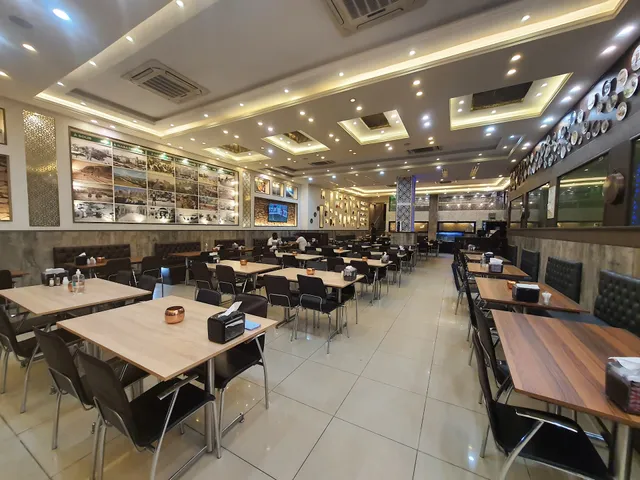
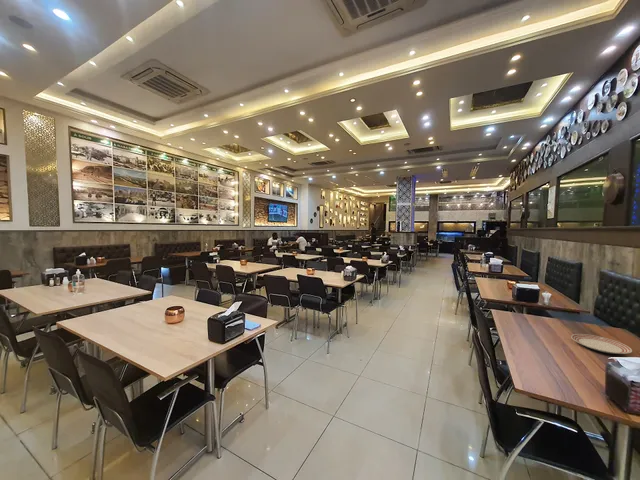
+ dinner plate [570,333,633,355]
